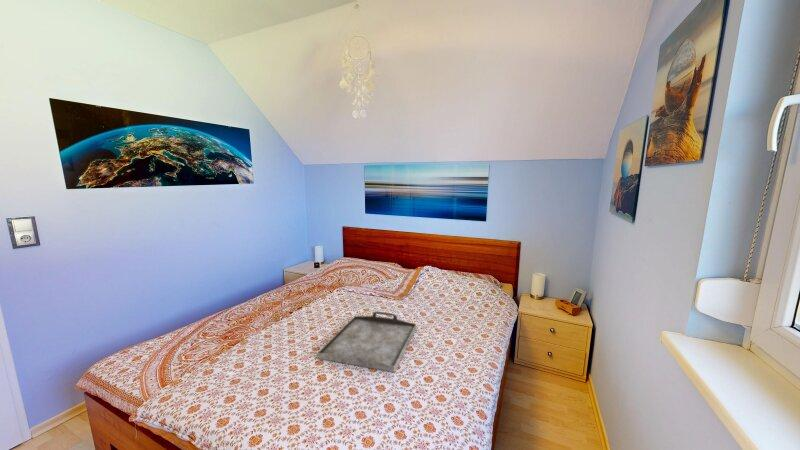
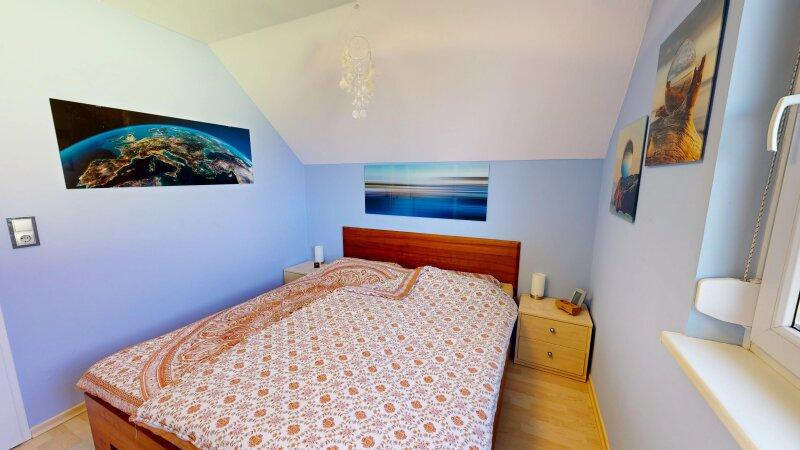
- serving tray [316,311,417,373]
